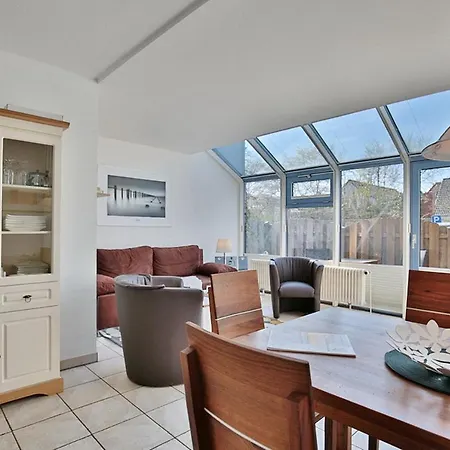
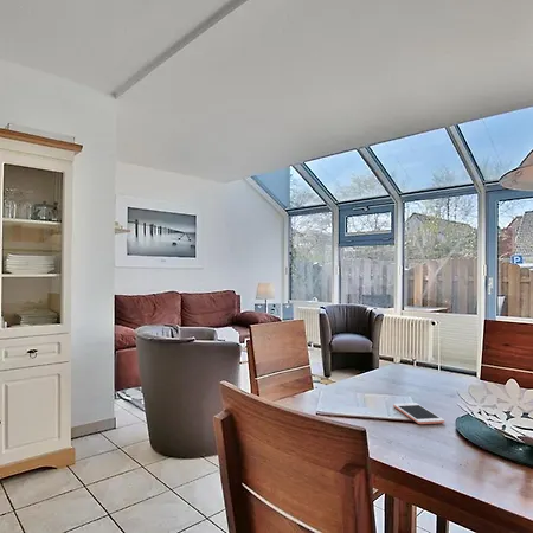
+ cell phone [392,402,445,425]
